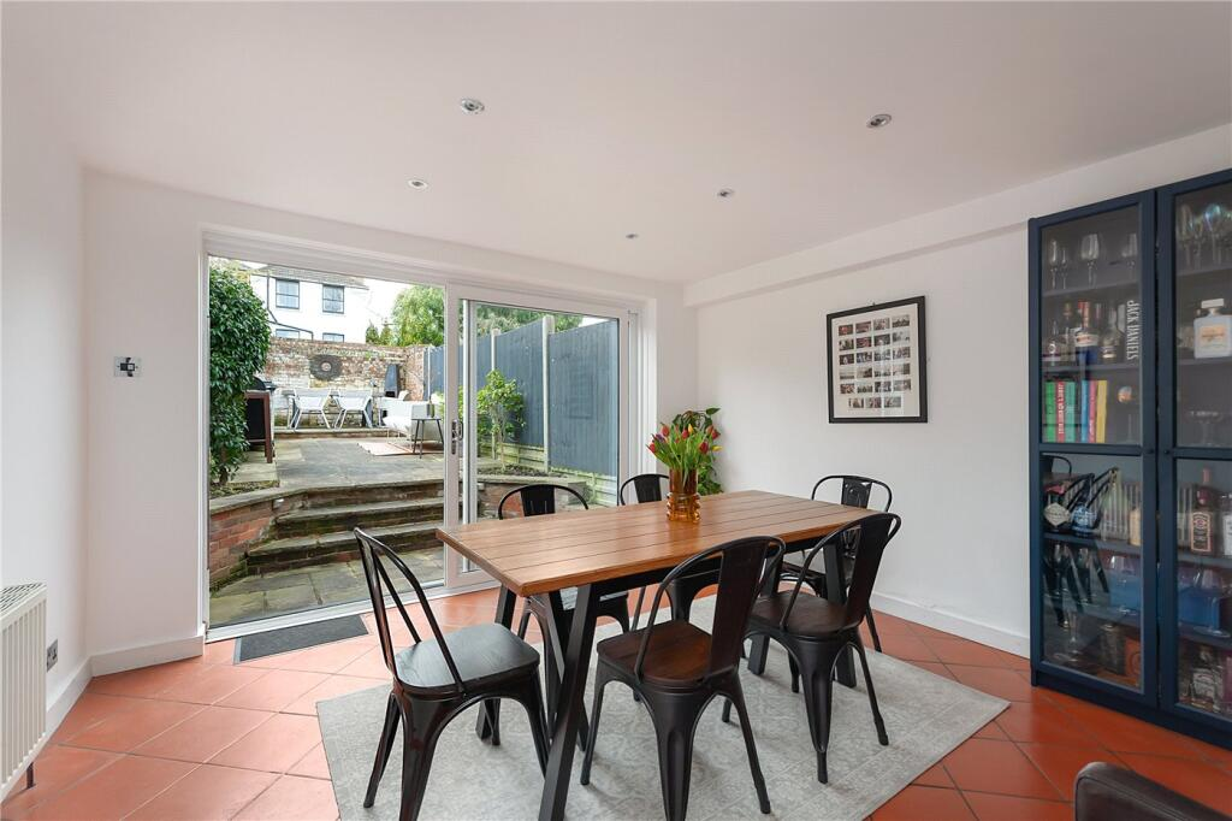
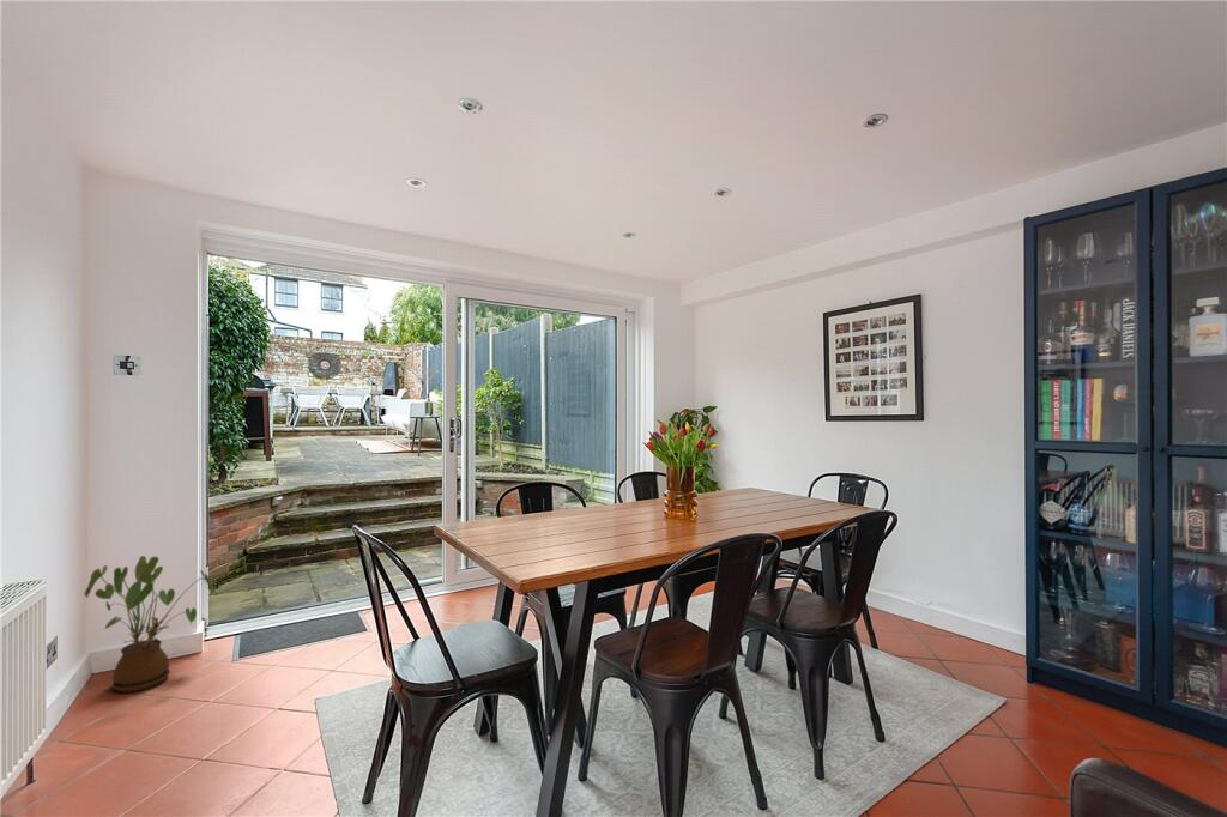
+ house plant [83,555,214,694]
